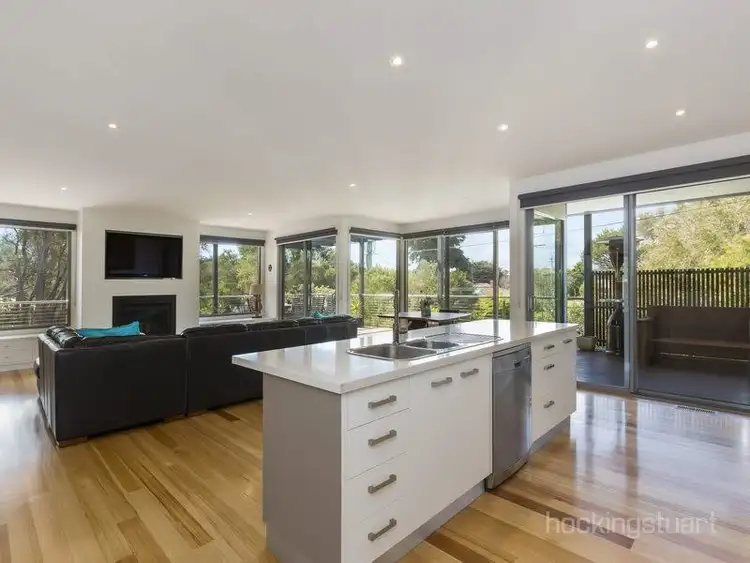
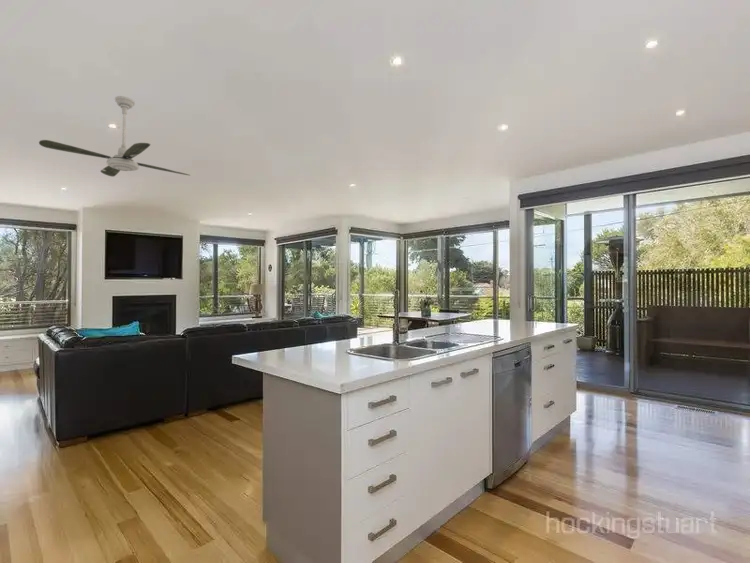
+ ceiling fan [38,95,190,177]
